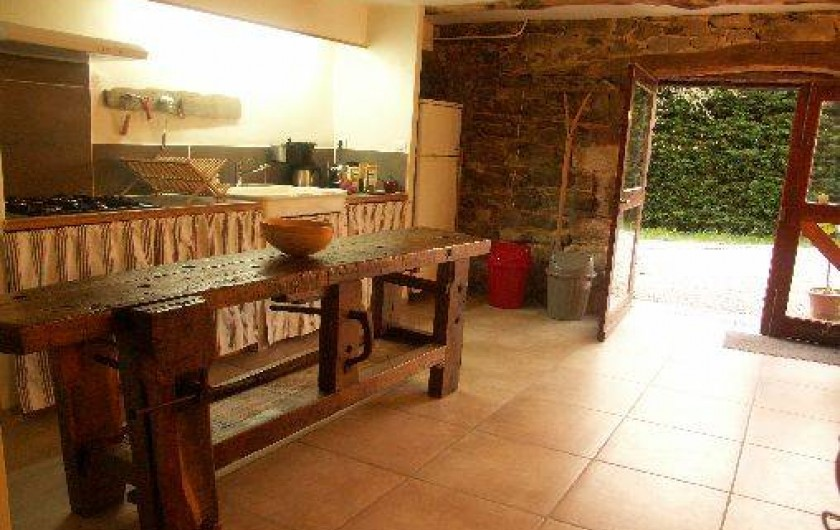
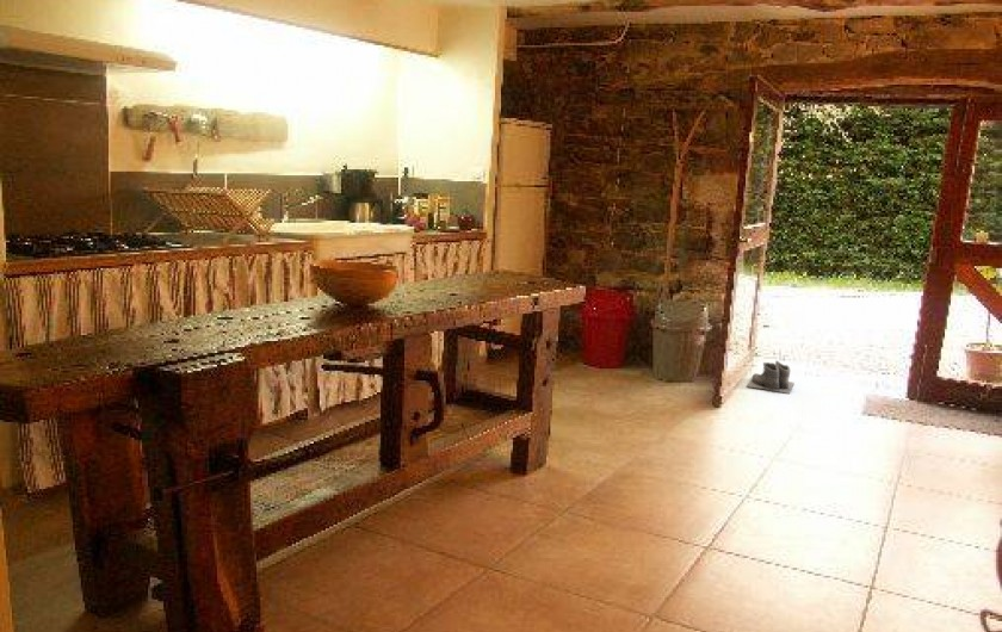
+ boots [746,360,794,395]
